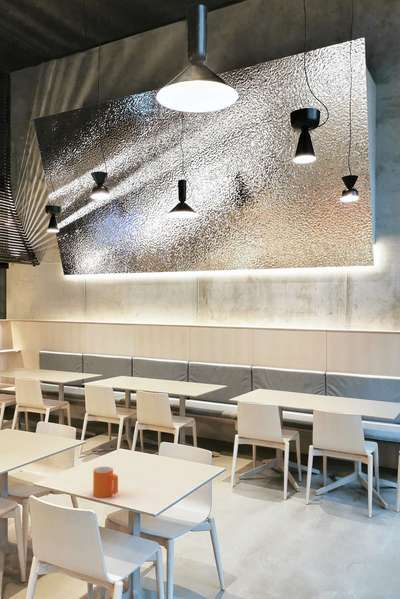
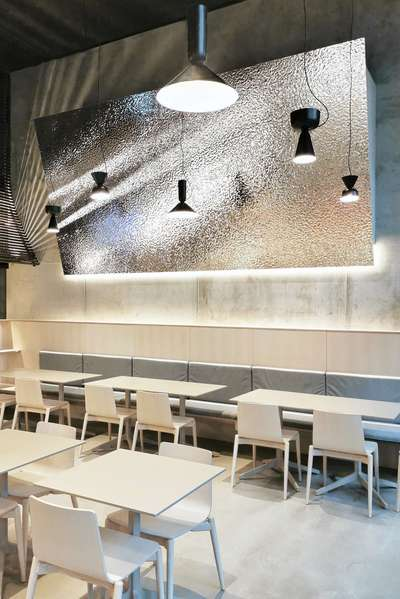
- mug [92,466,119,499]
